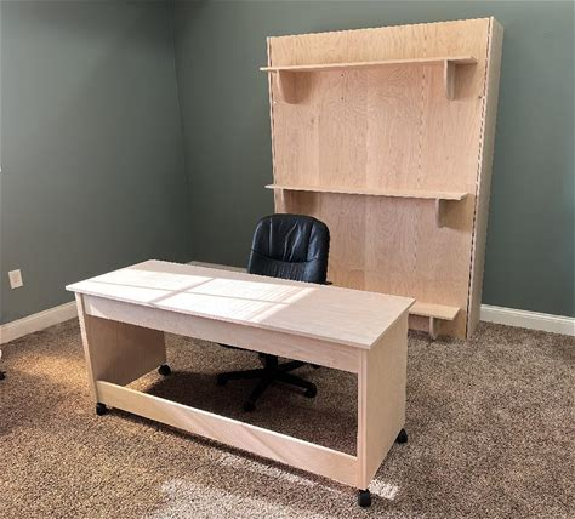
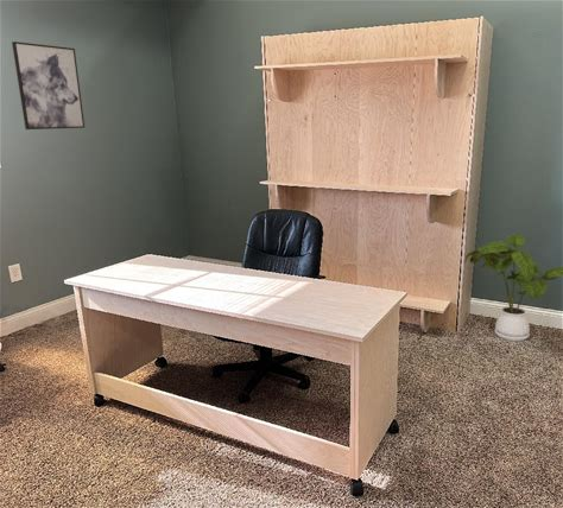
+ house plant [463,233,563,342]
+ wall art [11,40,86,131]
